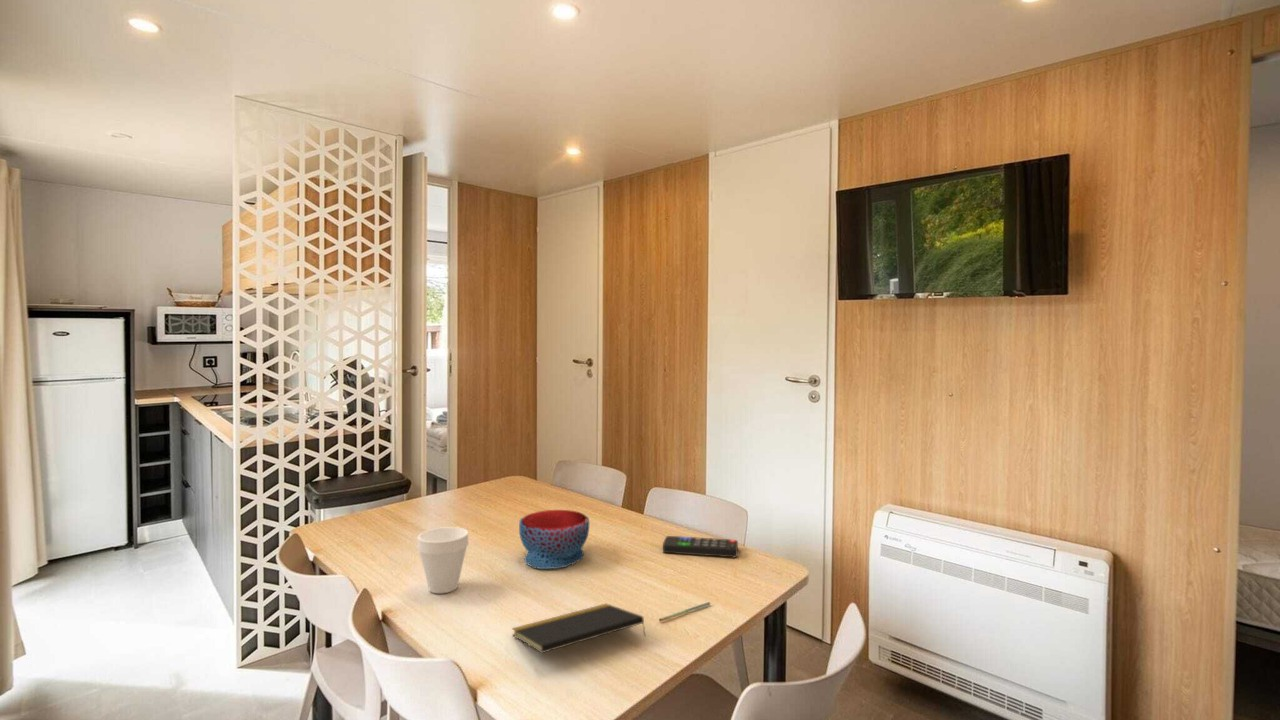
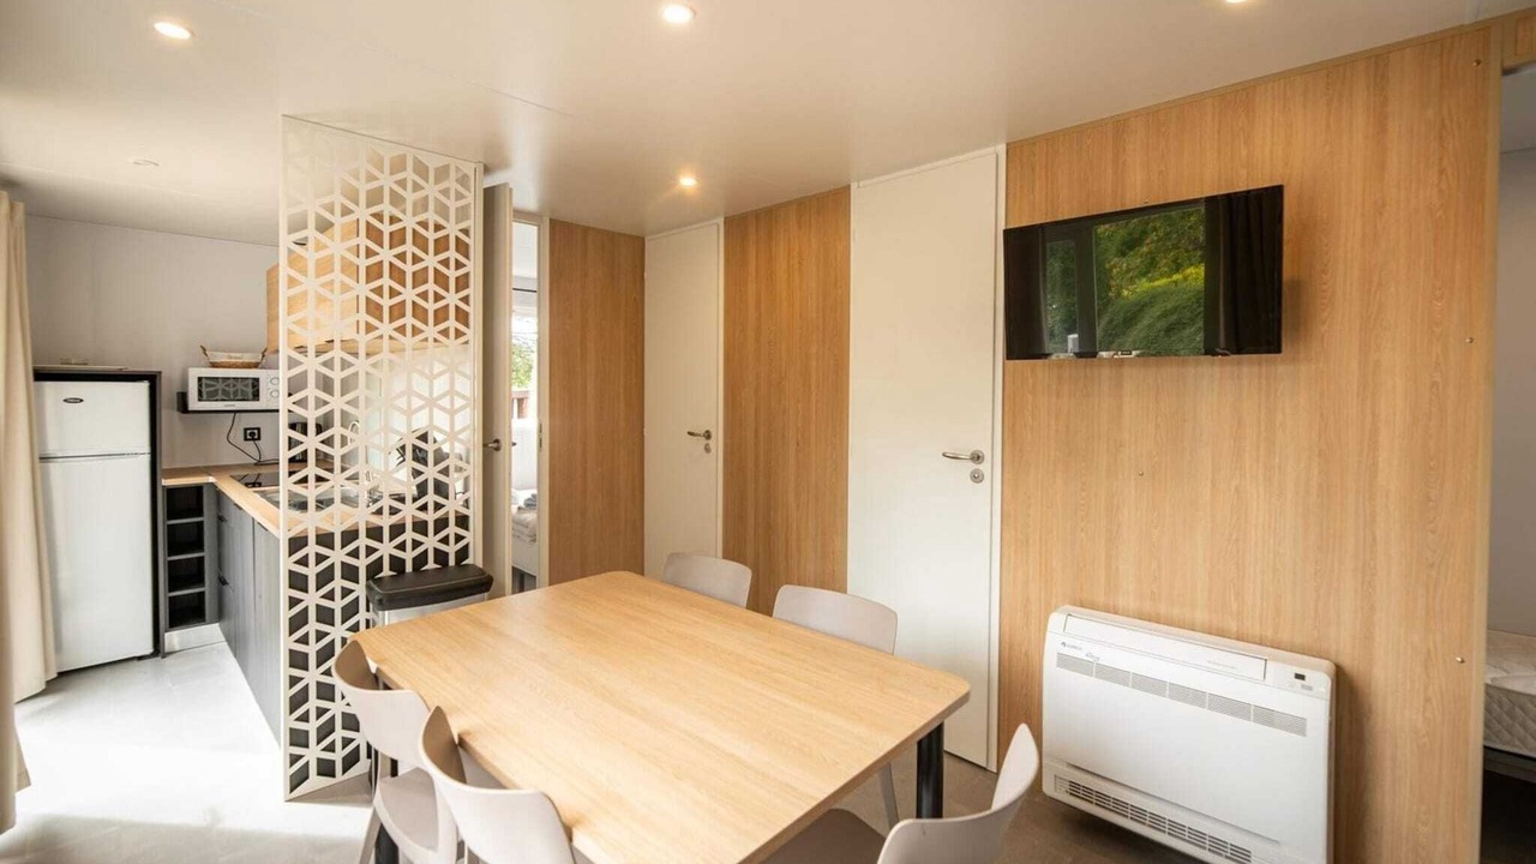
- bowl [518,509,590,570]
- notepad [511,603,647,654]
- remote control [662,535,739,558]
- pen [658,601,711,623]
- cup [416,526,470,594]
